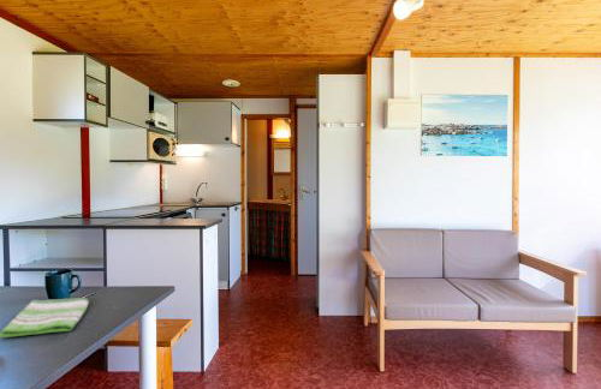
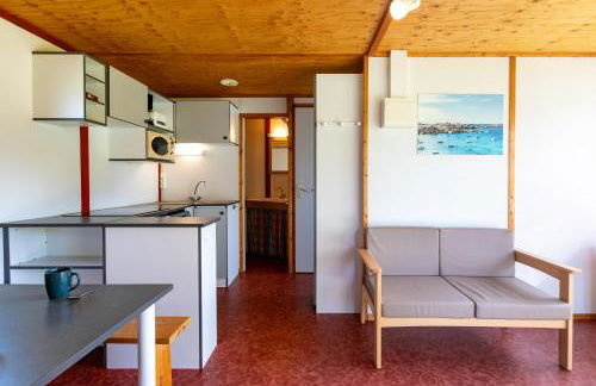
- dish towel [0,297,90,339]
